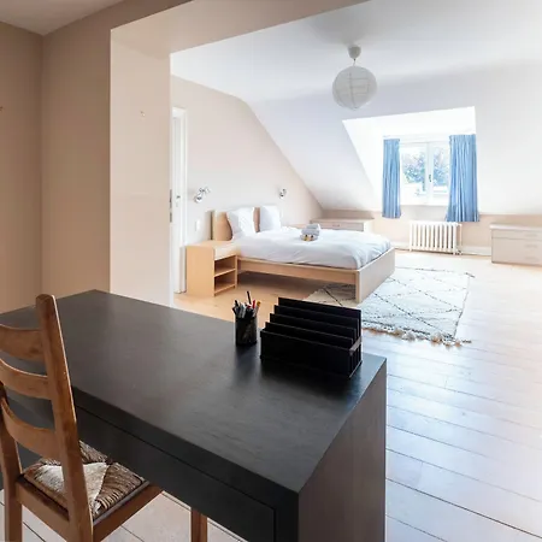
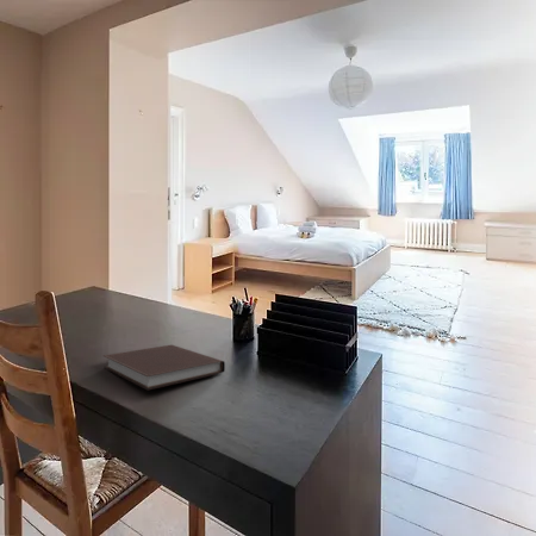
+ notebook [102,344,226,391]
